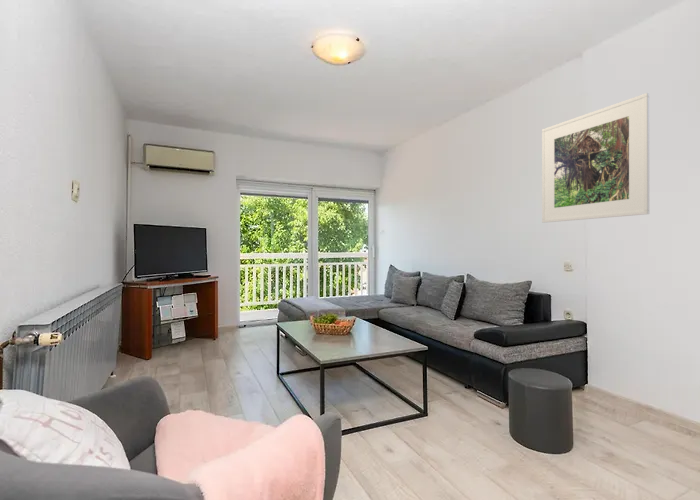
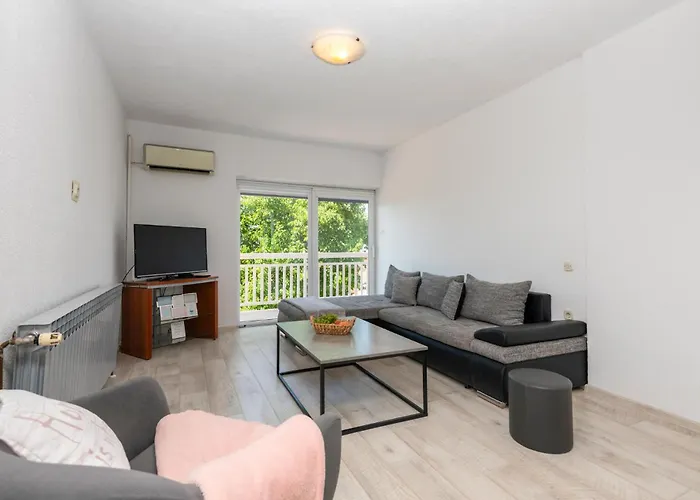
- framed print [541,92,650,224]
